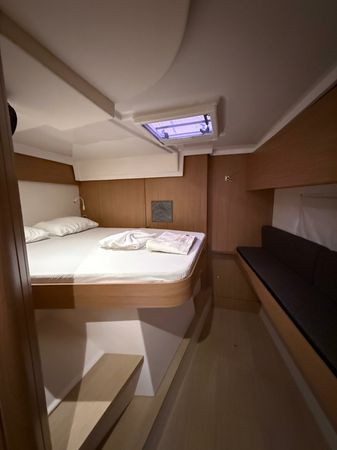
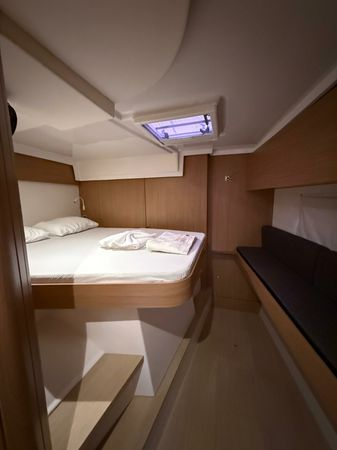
- wall art [150,199,174,224]
